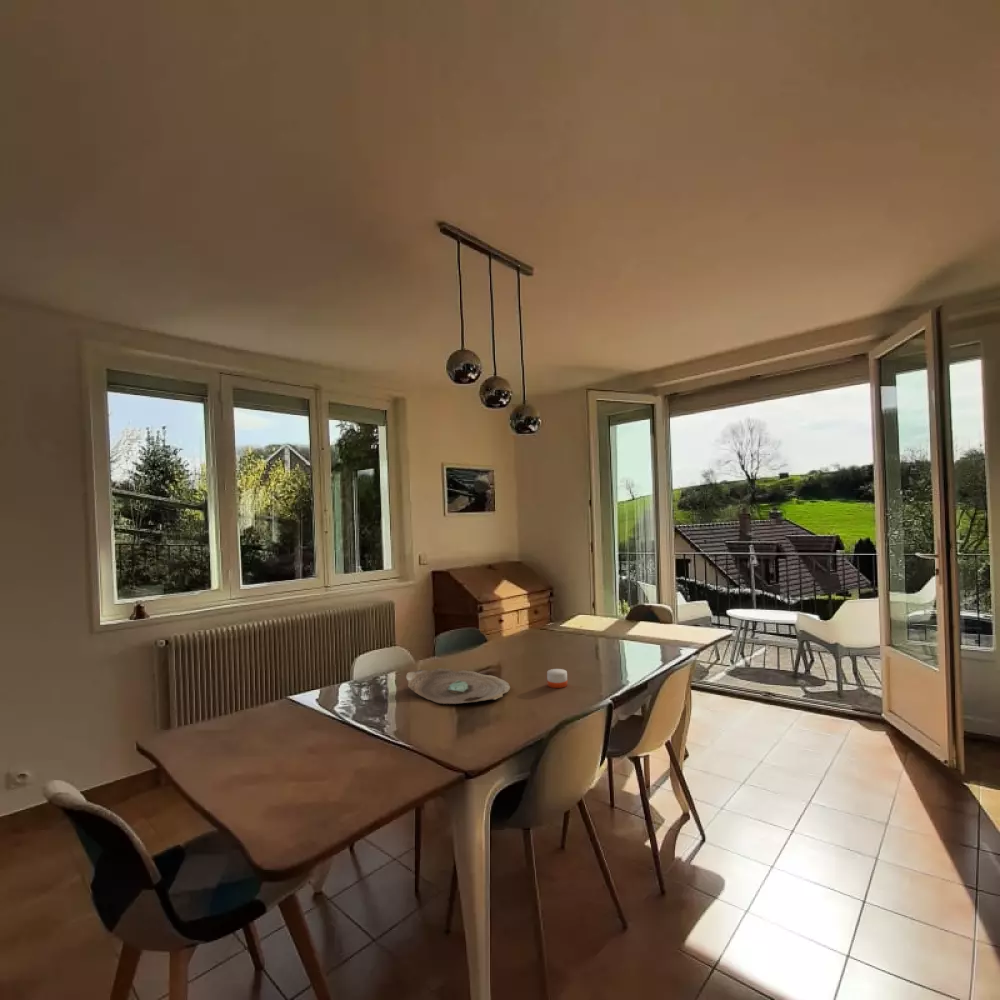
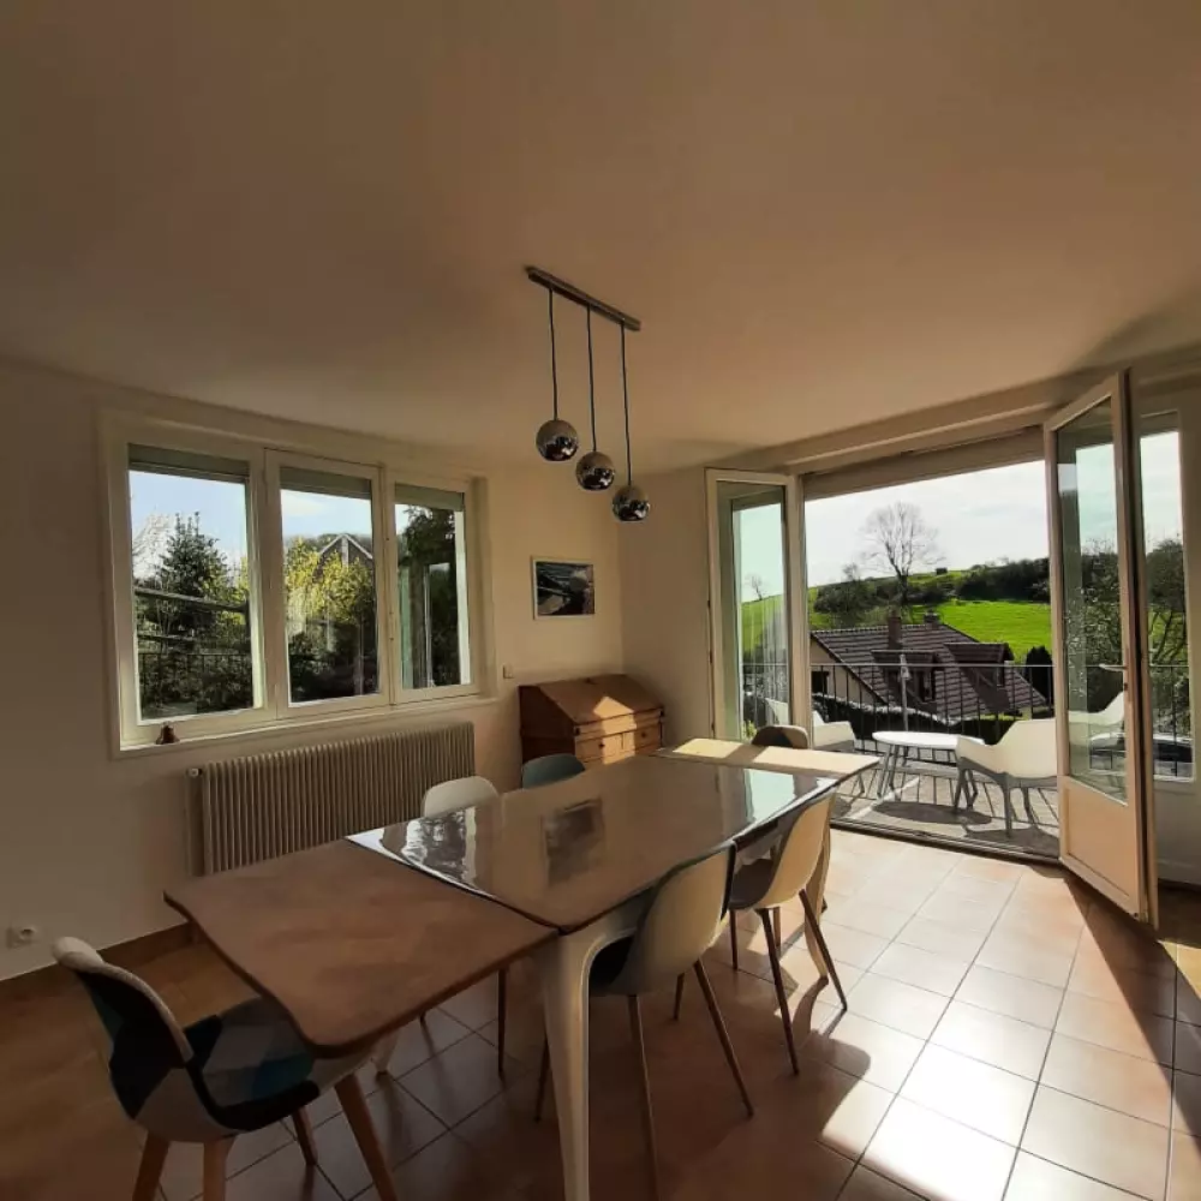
- candle [546,657,568,689]
- decorative bowl [405,667,511,705]
